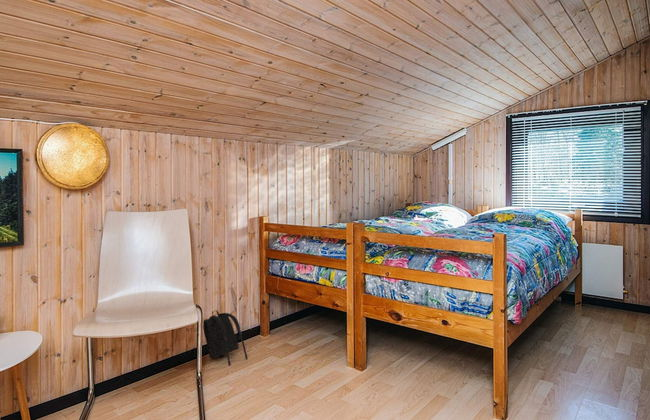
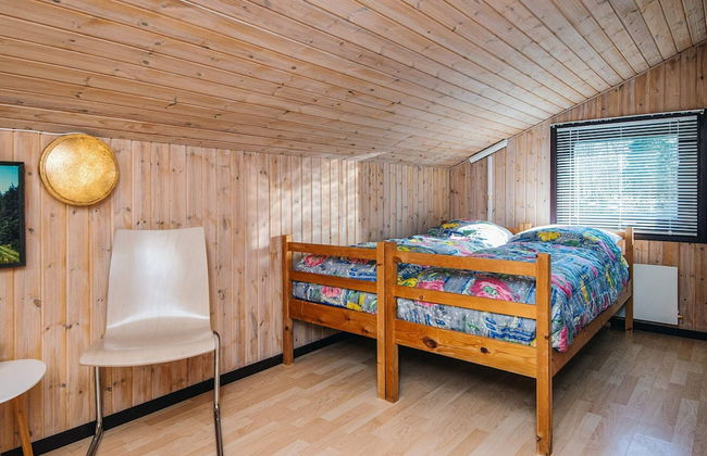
- backpack [202,309,249,366]
